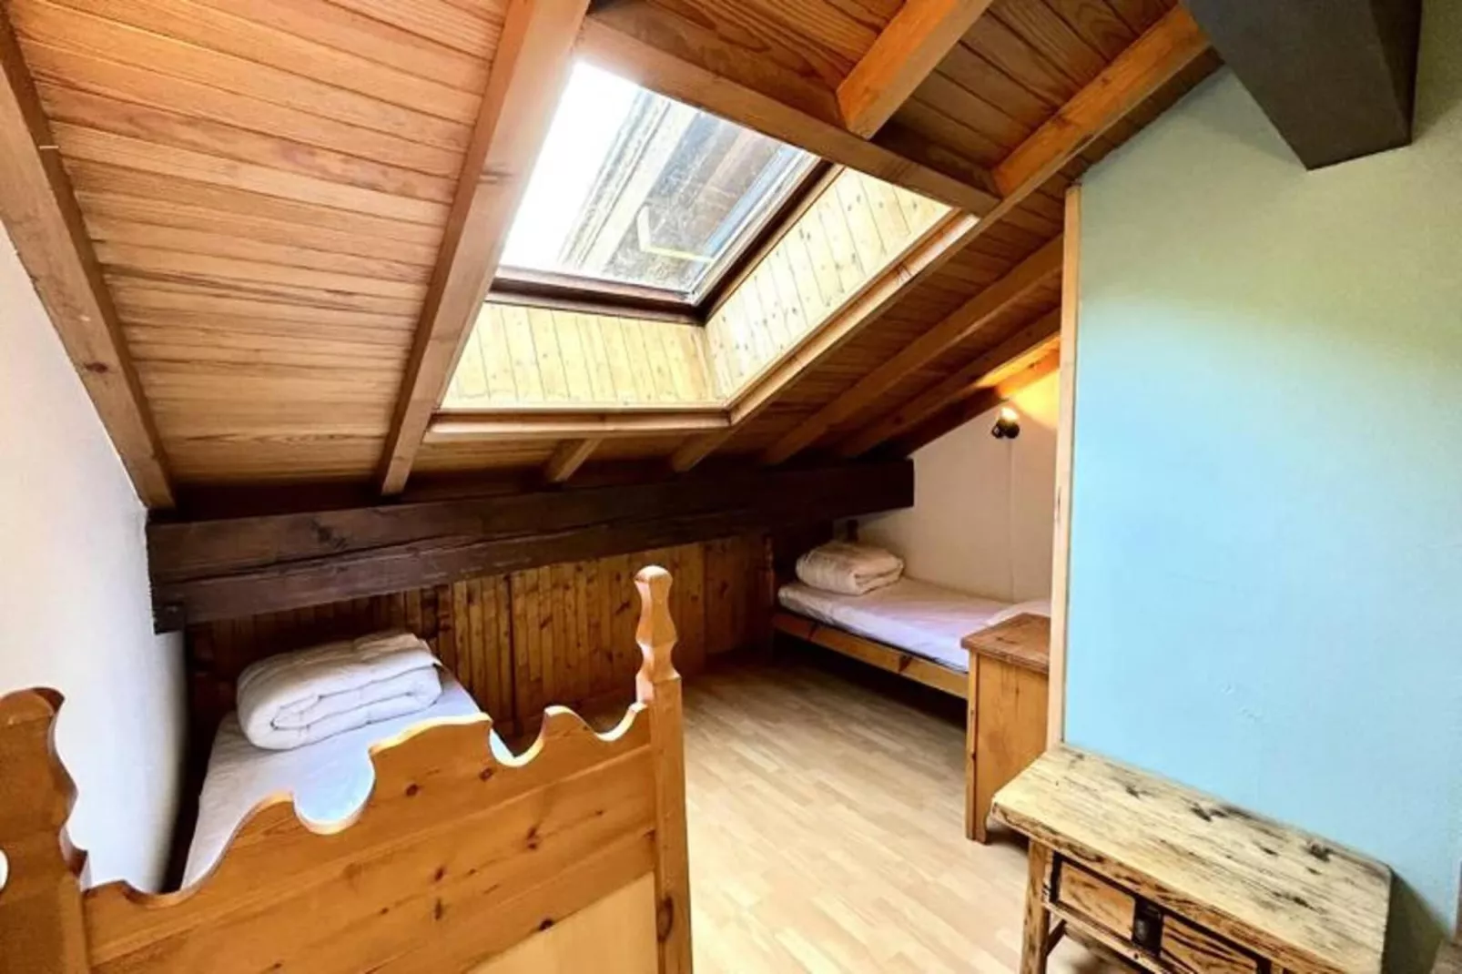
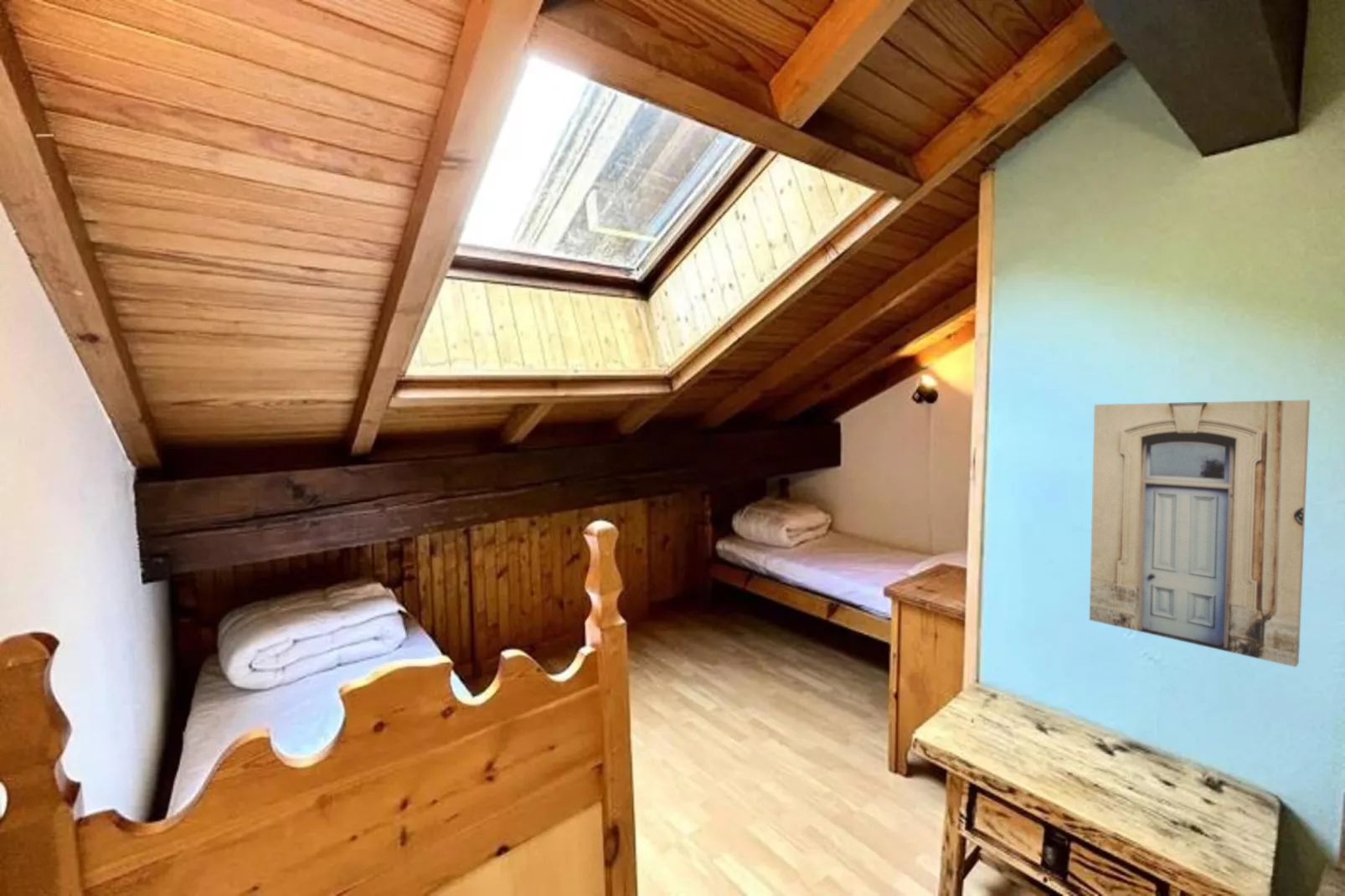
+ wall art [1089,399,1311,668]
